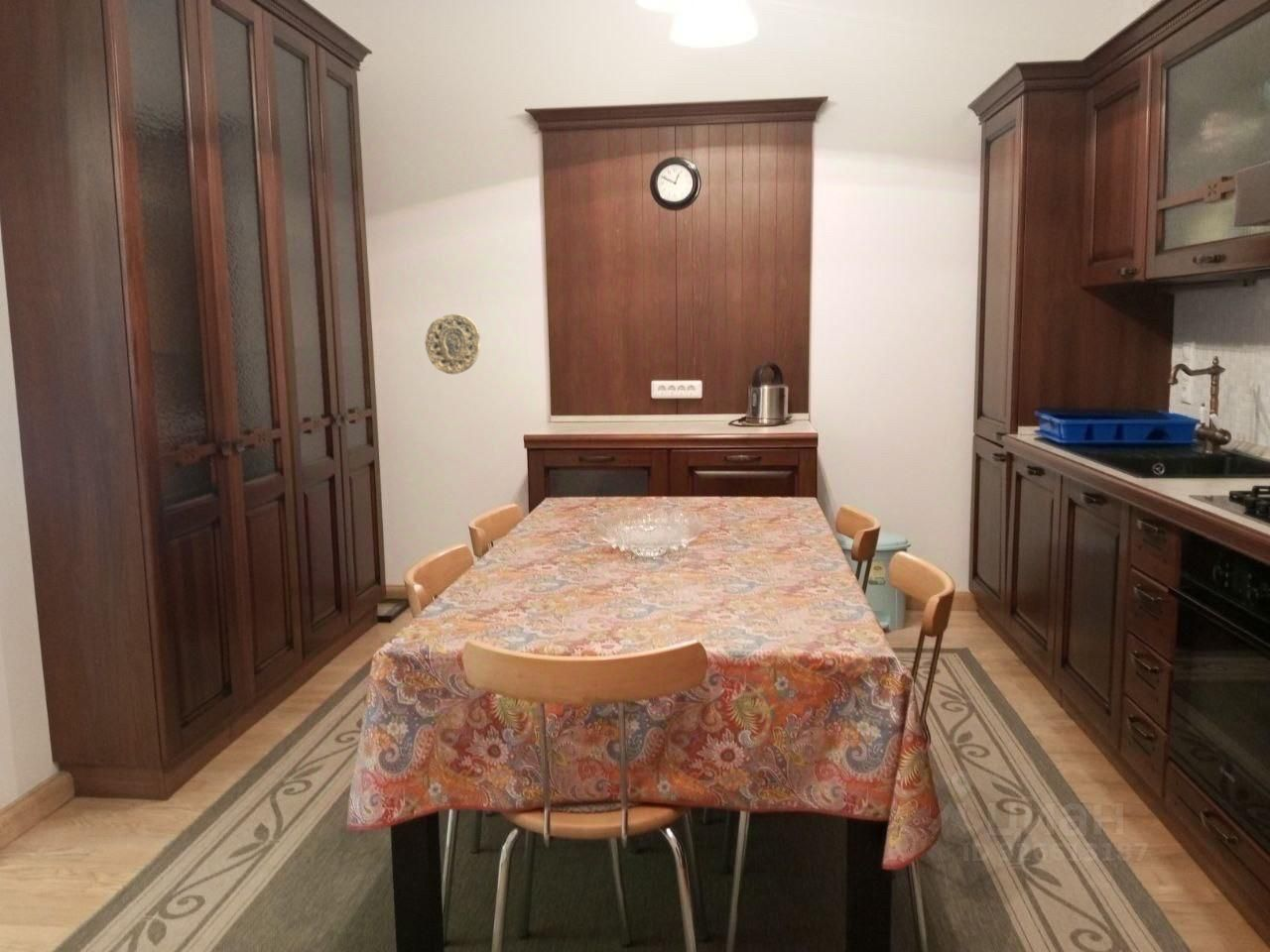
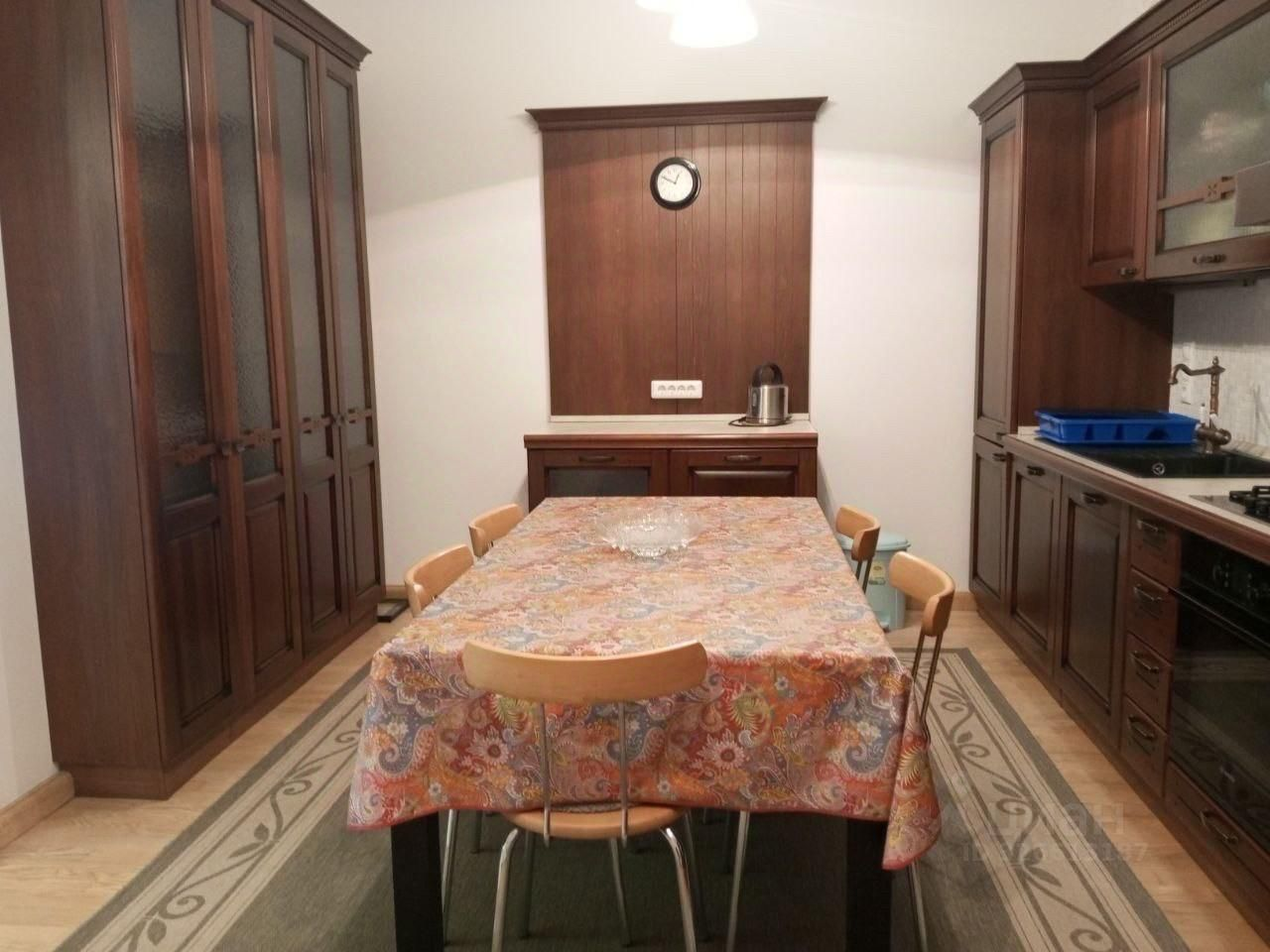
- decorative plate [424,313,481,375]
